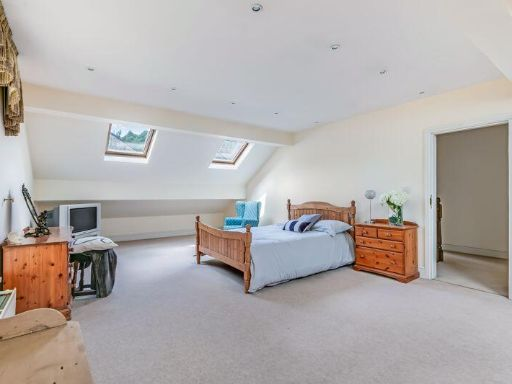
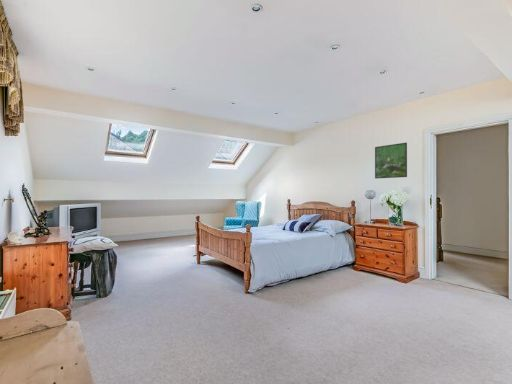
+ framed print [374,142,408,180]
